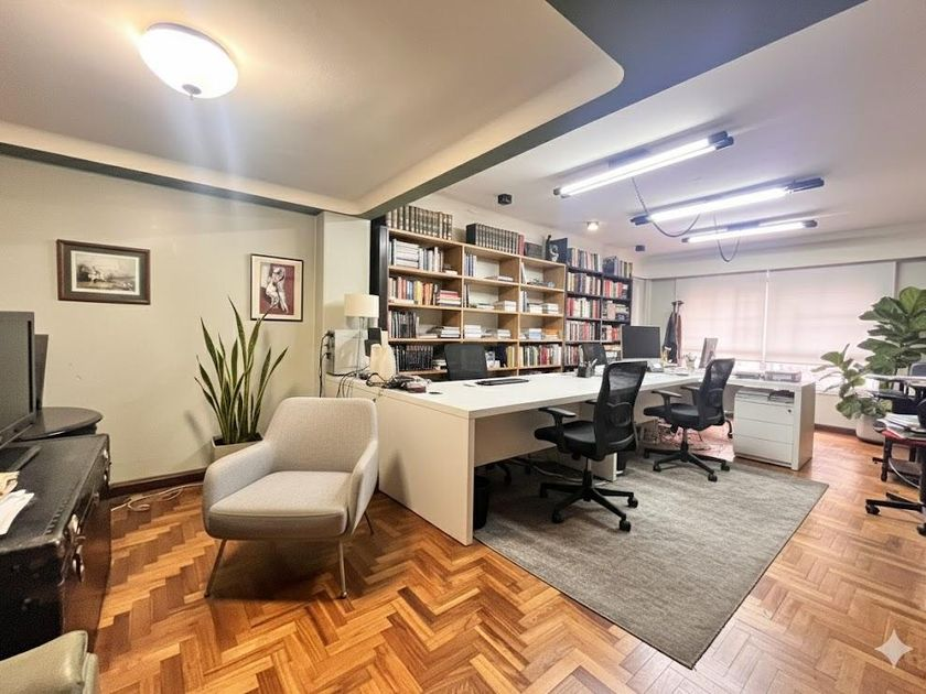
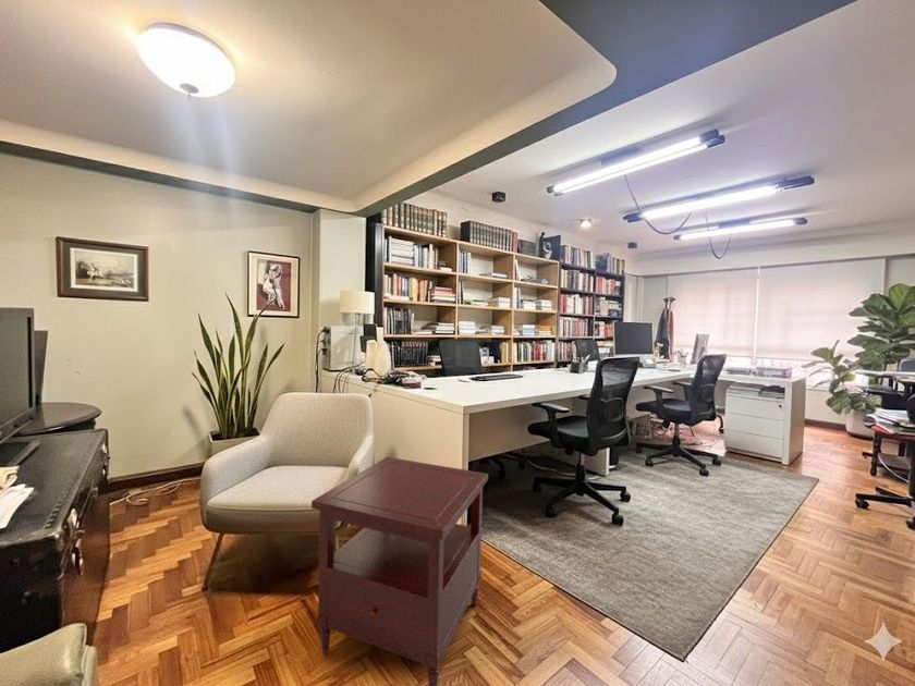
+ side table [310,456,489,686]
